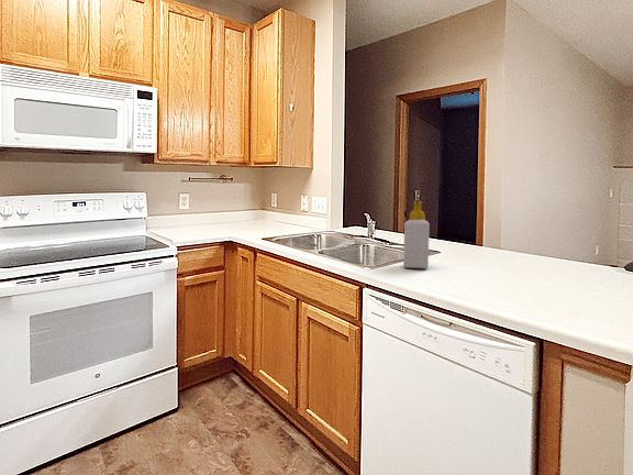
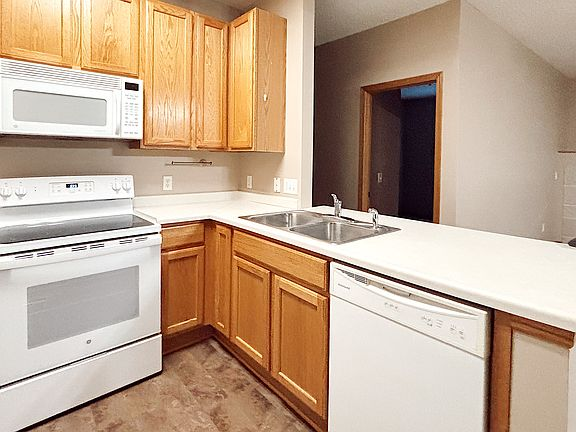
- soap bottle [402,200,431,269]
